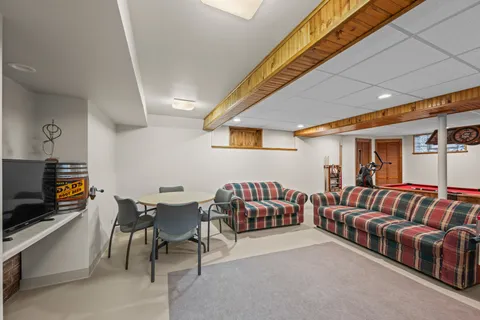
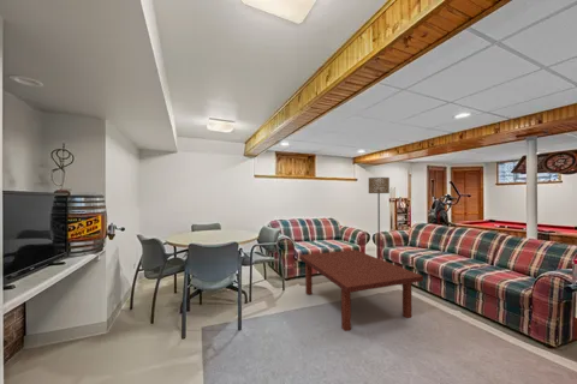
+ floor lamp [368,176,391,259]
+ coffee table [298,248,424,332]
